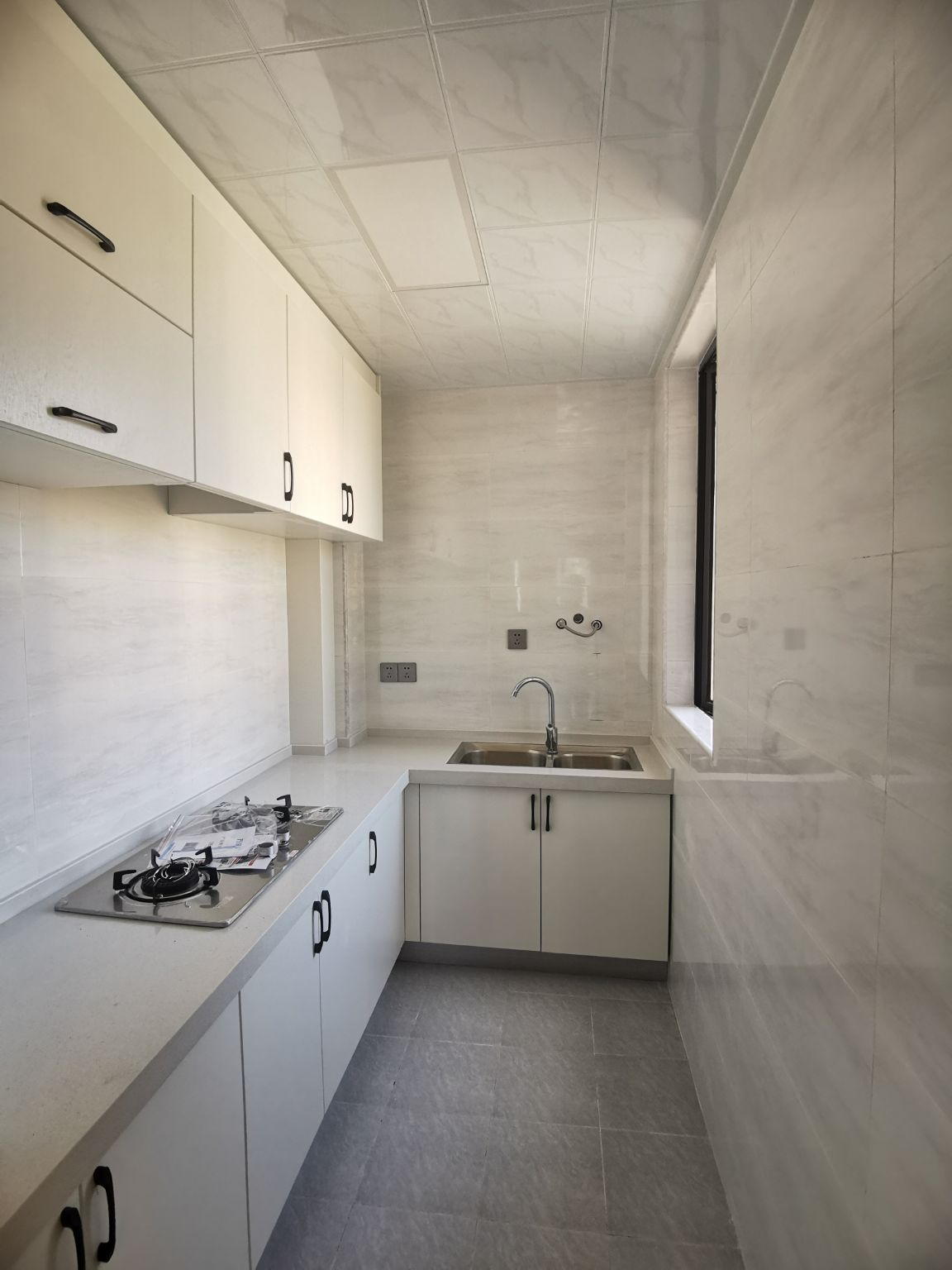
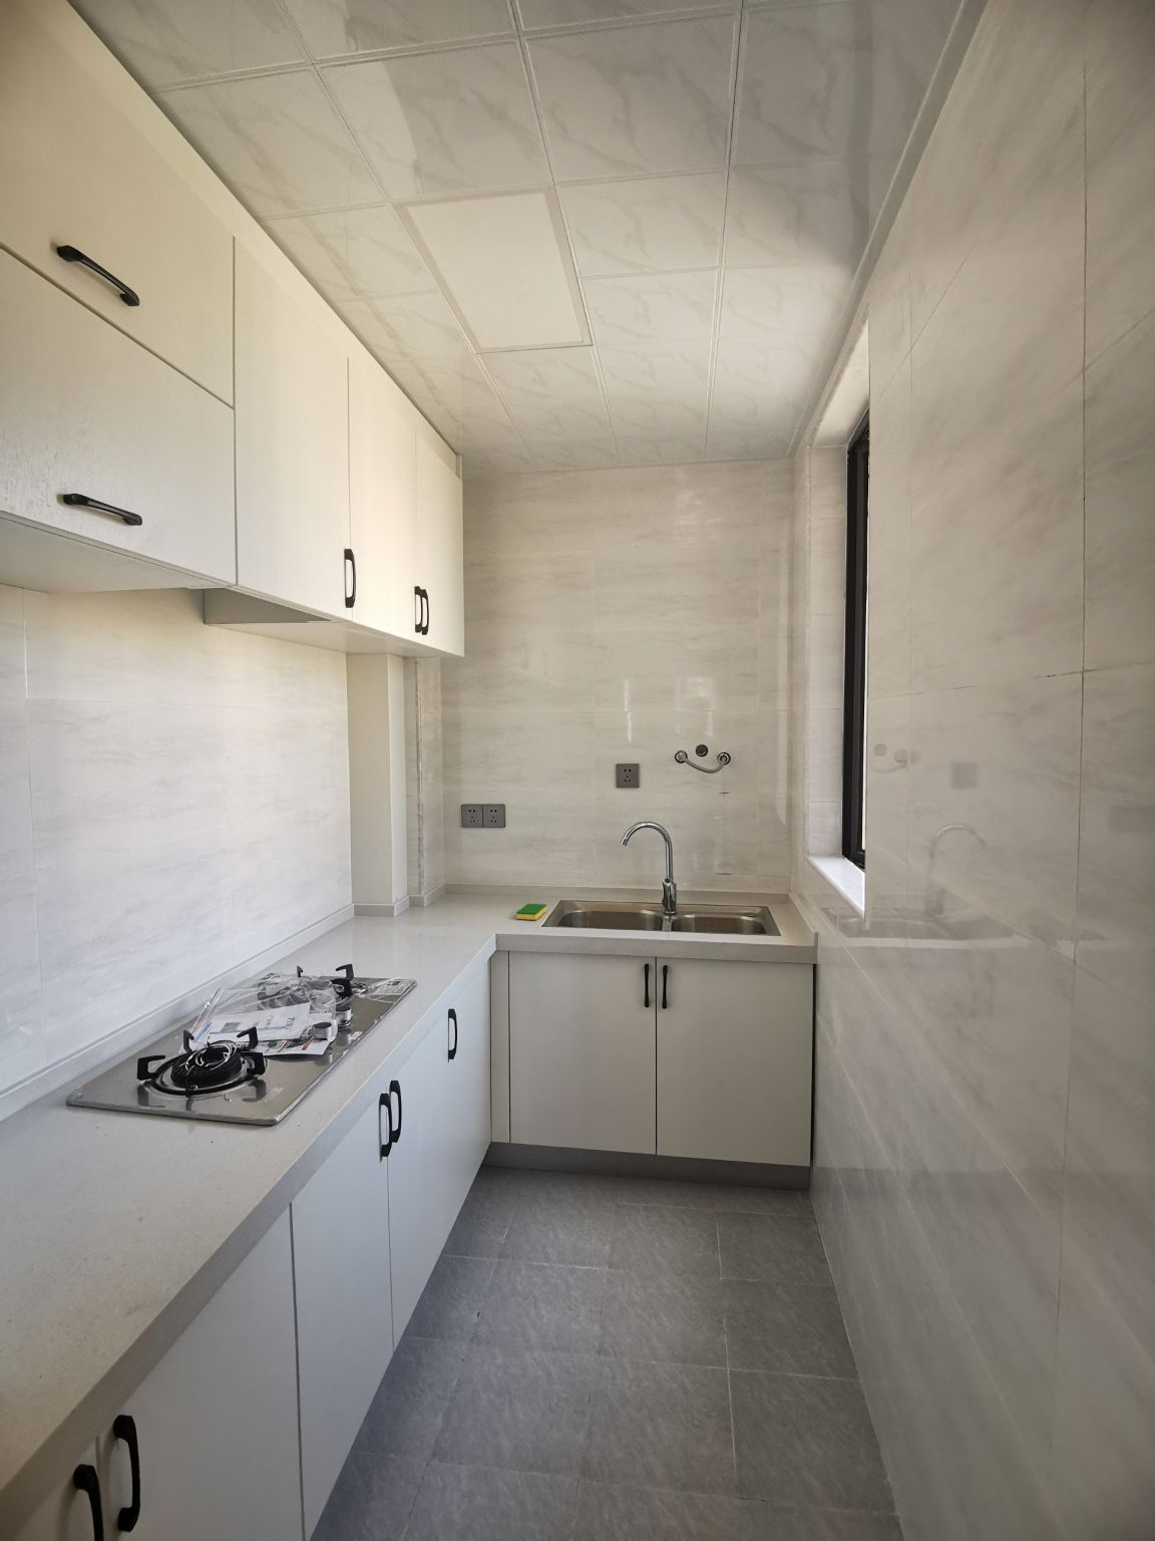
+ dish sponge [516,903,547,921]
